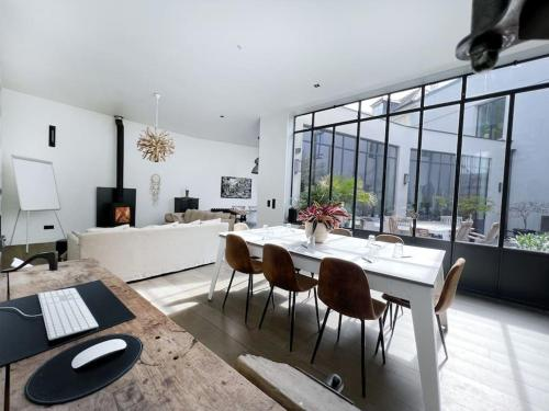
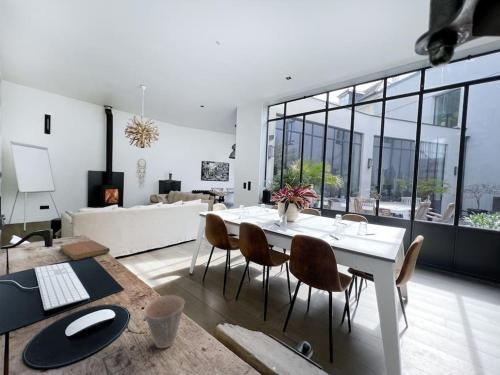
+ notebook [59,239,111,261]
+ cup [143,294,185,349]
